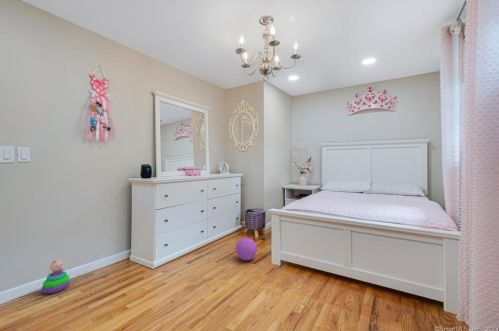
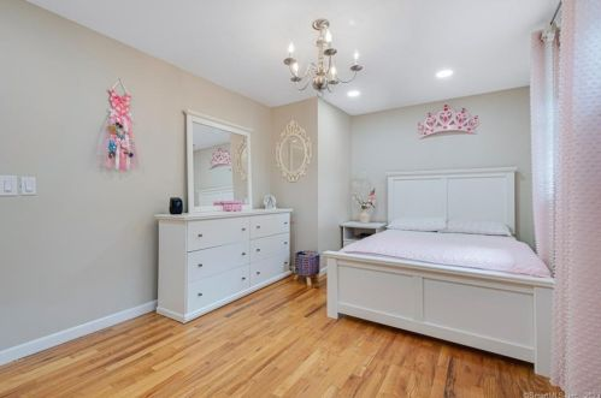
- ball [235,237,258,261]
- stacking toy [41,259,71,295]
